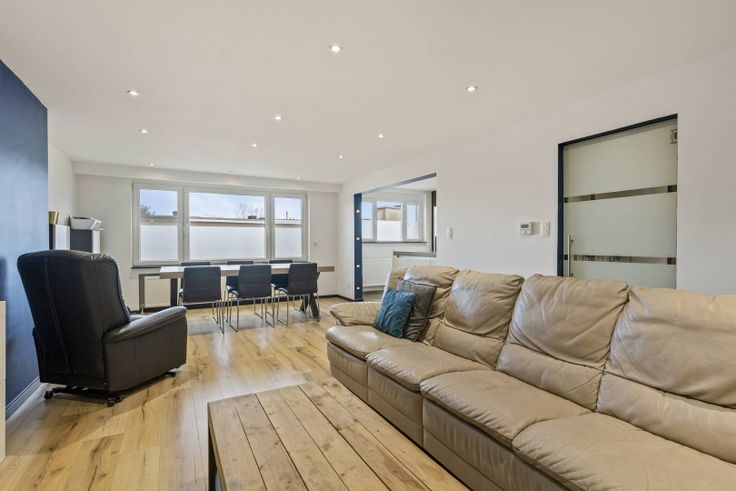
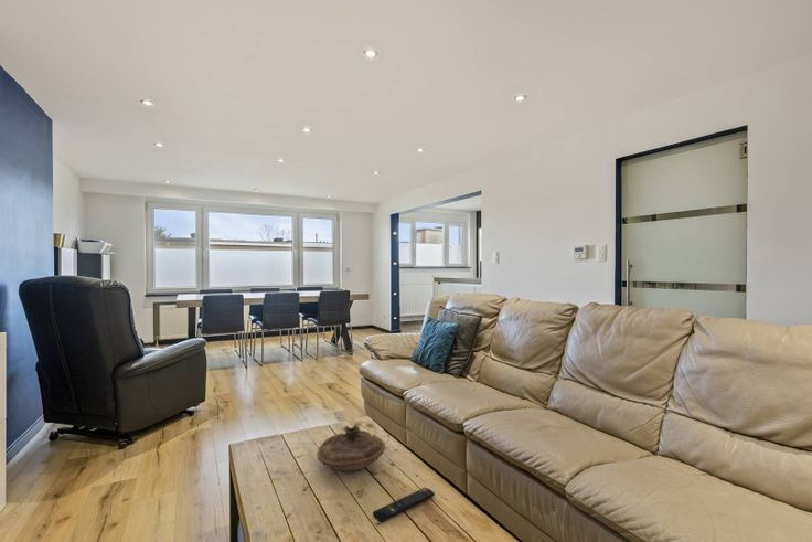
+ decorative bowl [316,424,386,472]
+ remote control [372,487,436,523]
